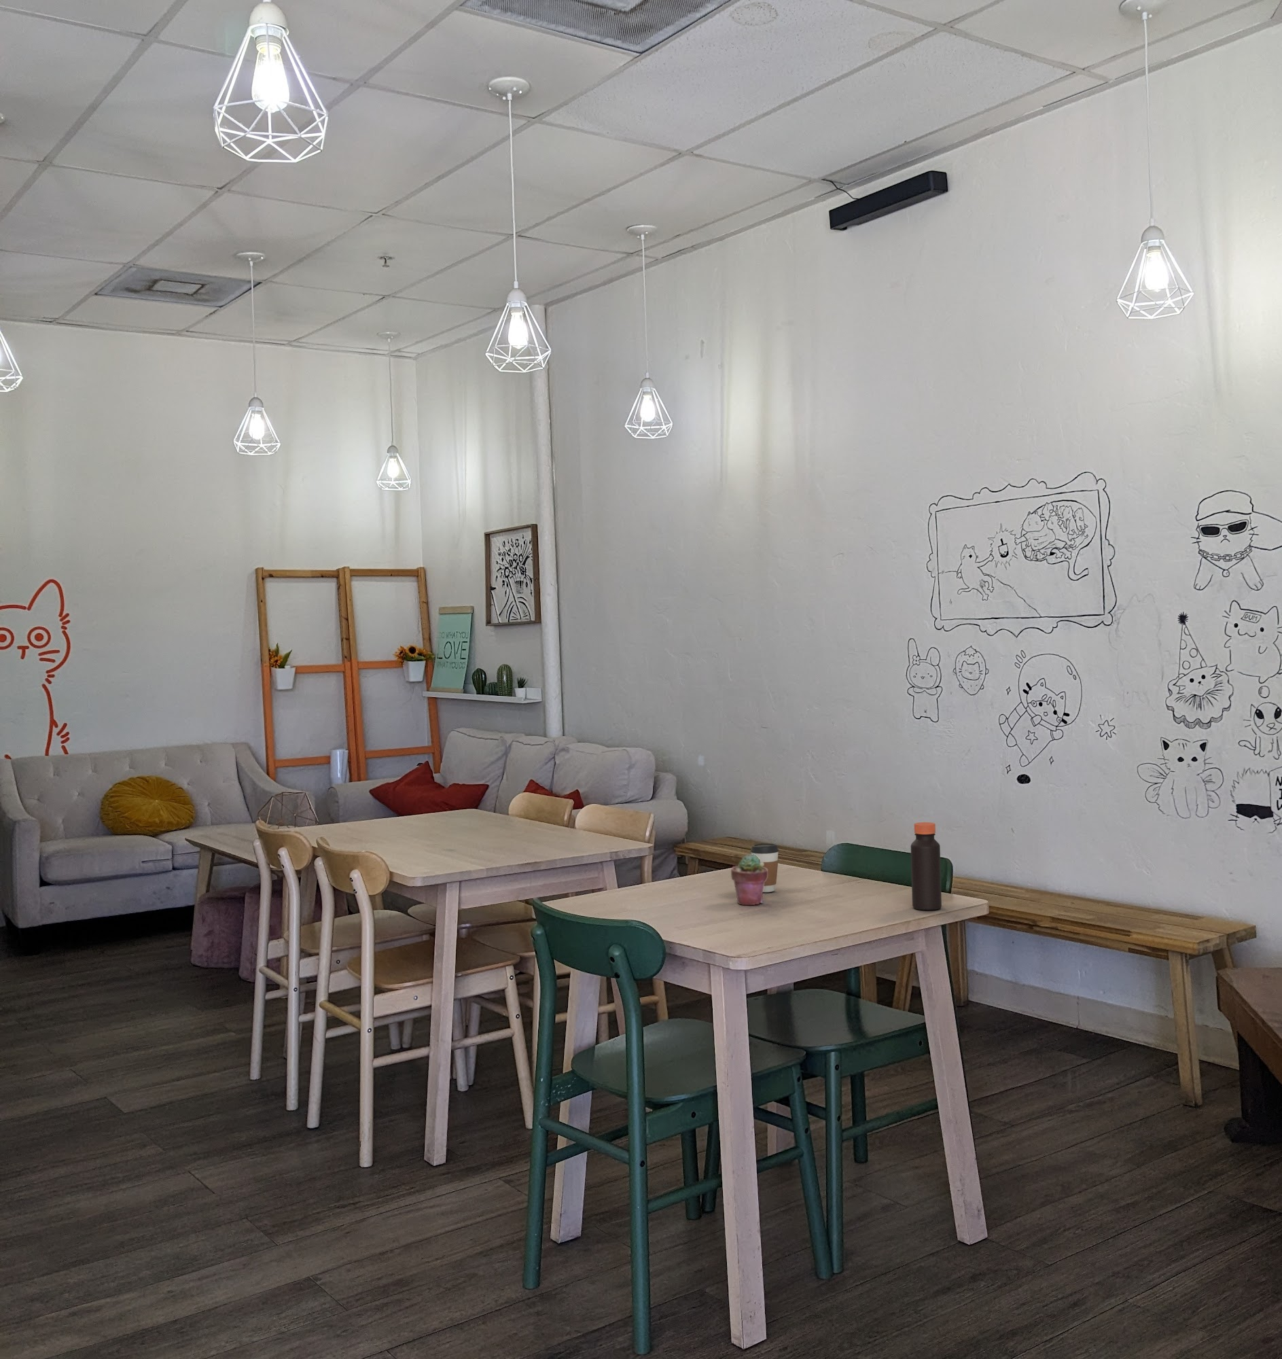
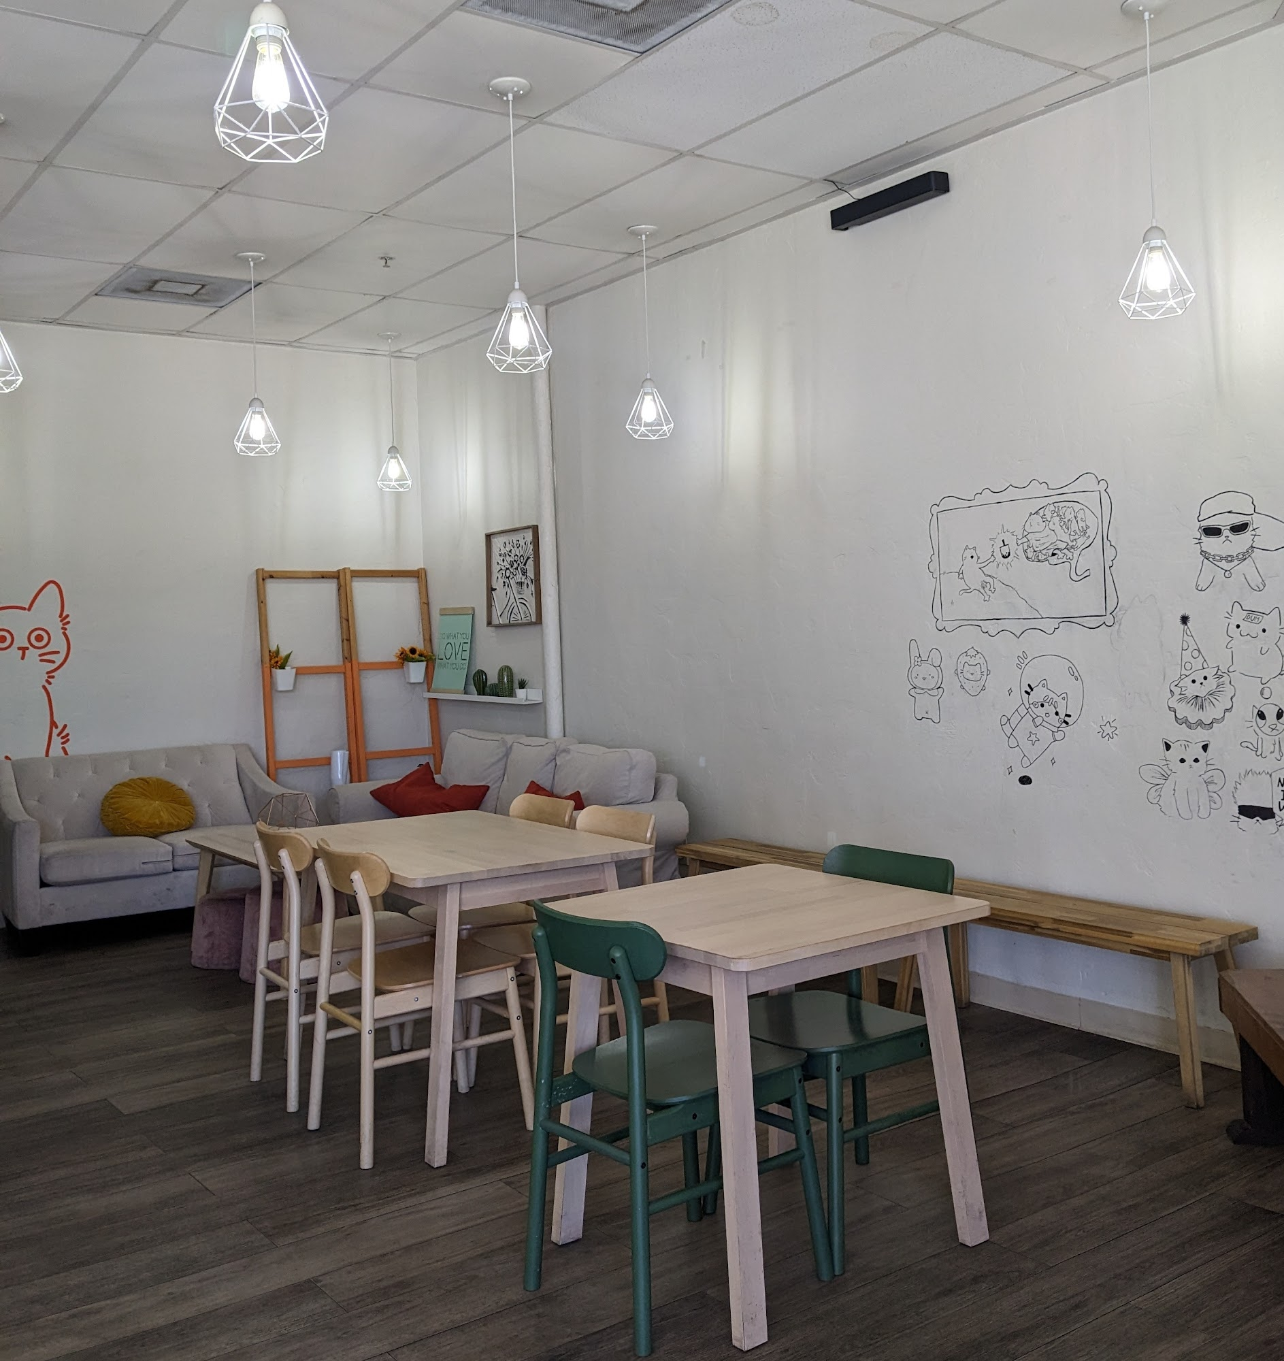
- coffee cup [749,843,780,893]
- potted succulent [730,853,768,906]
- bottle [911,822,942,911]
